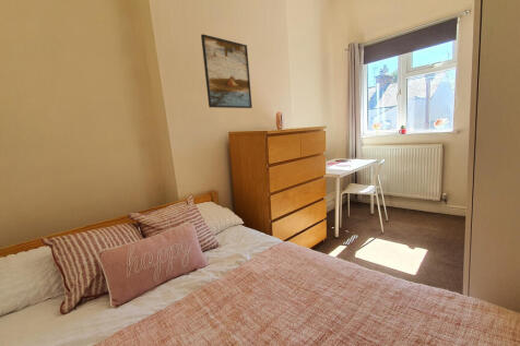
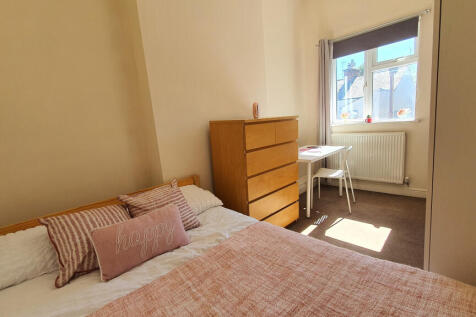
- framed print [200,33,253,109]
